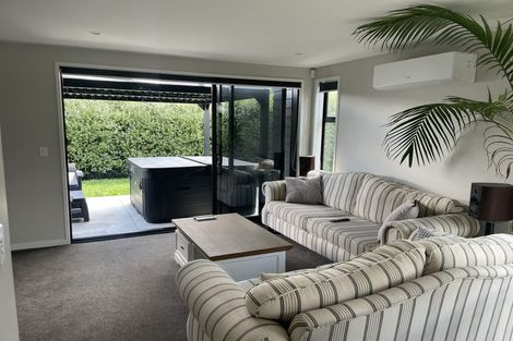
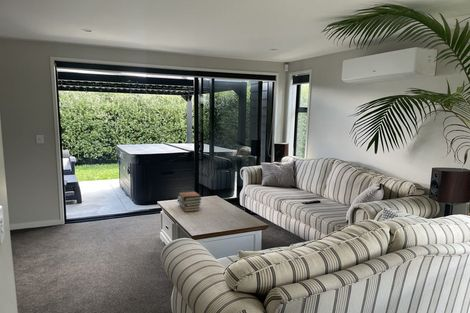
+ book stack [177,190,202,213]
